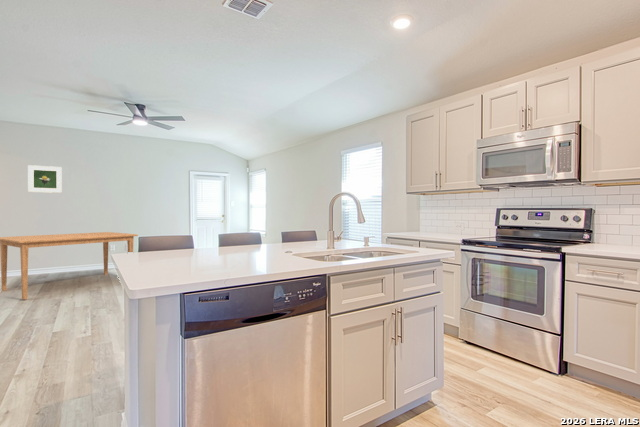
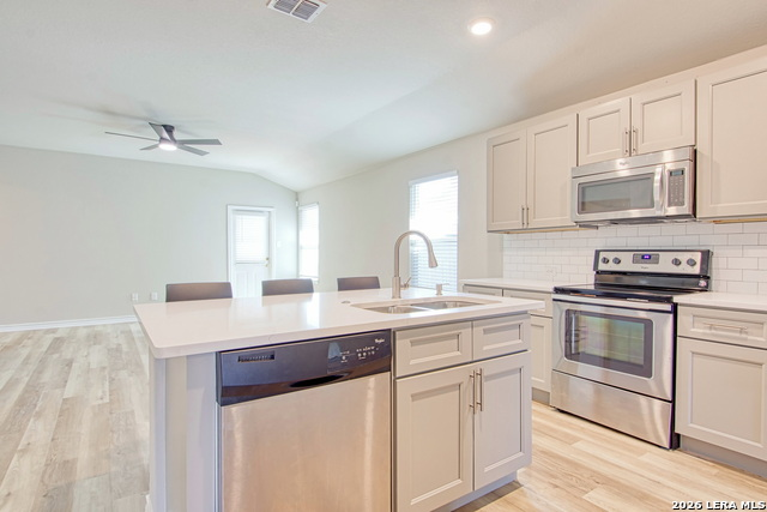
- dining table [0,231,139,300]
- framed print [27,164,63,194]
